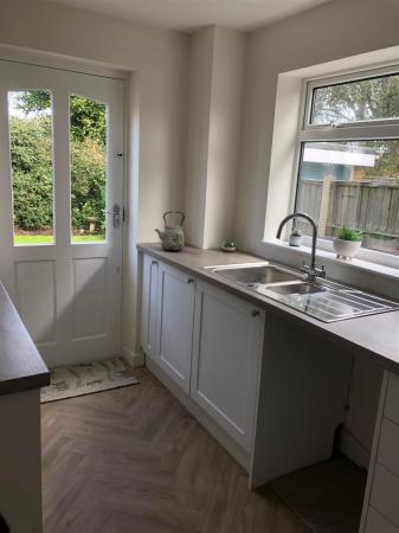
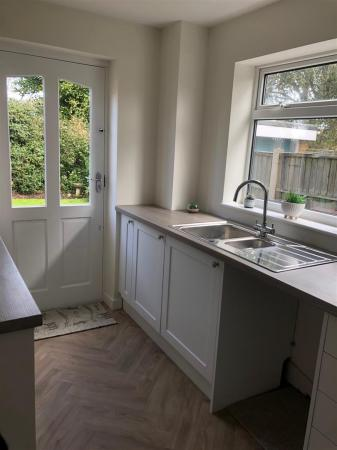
- kettle [153,211,186,252]
